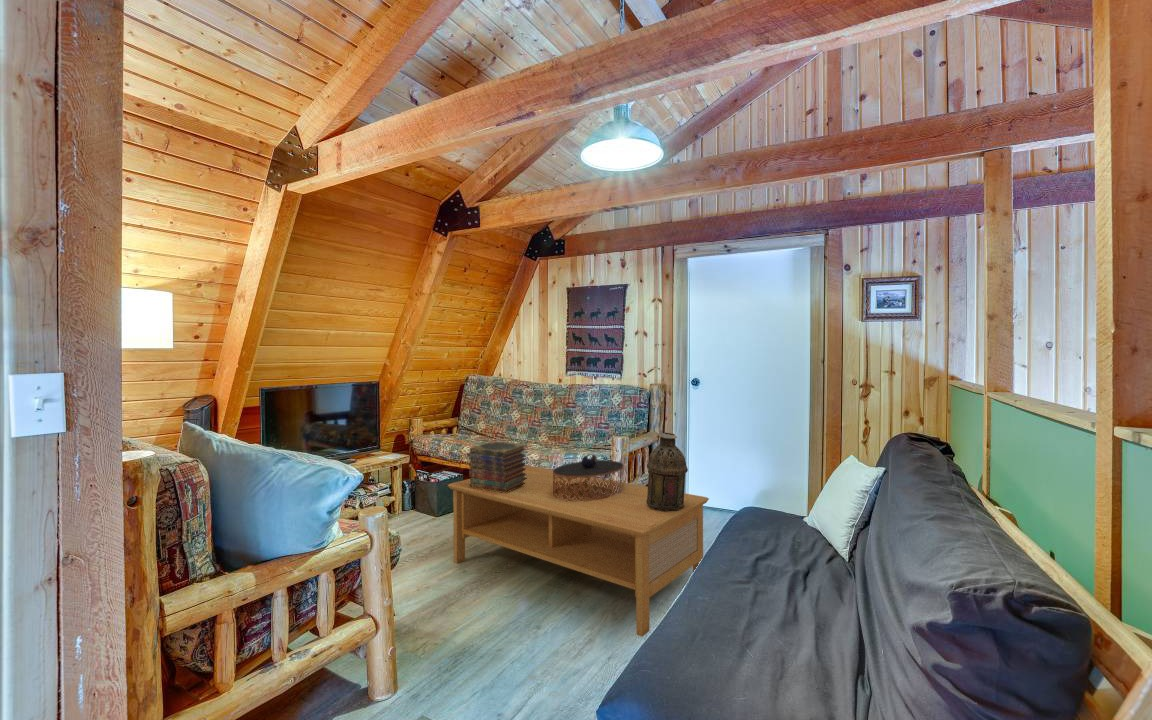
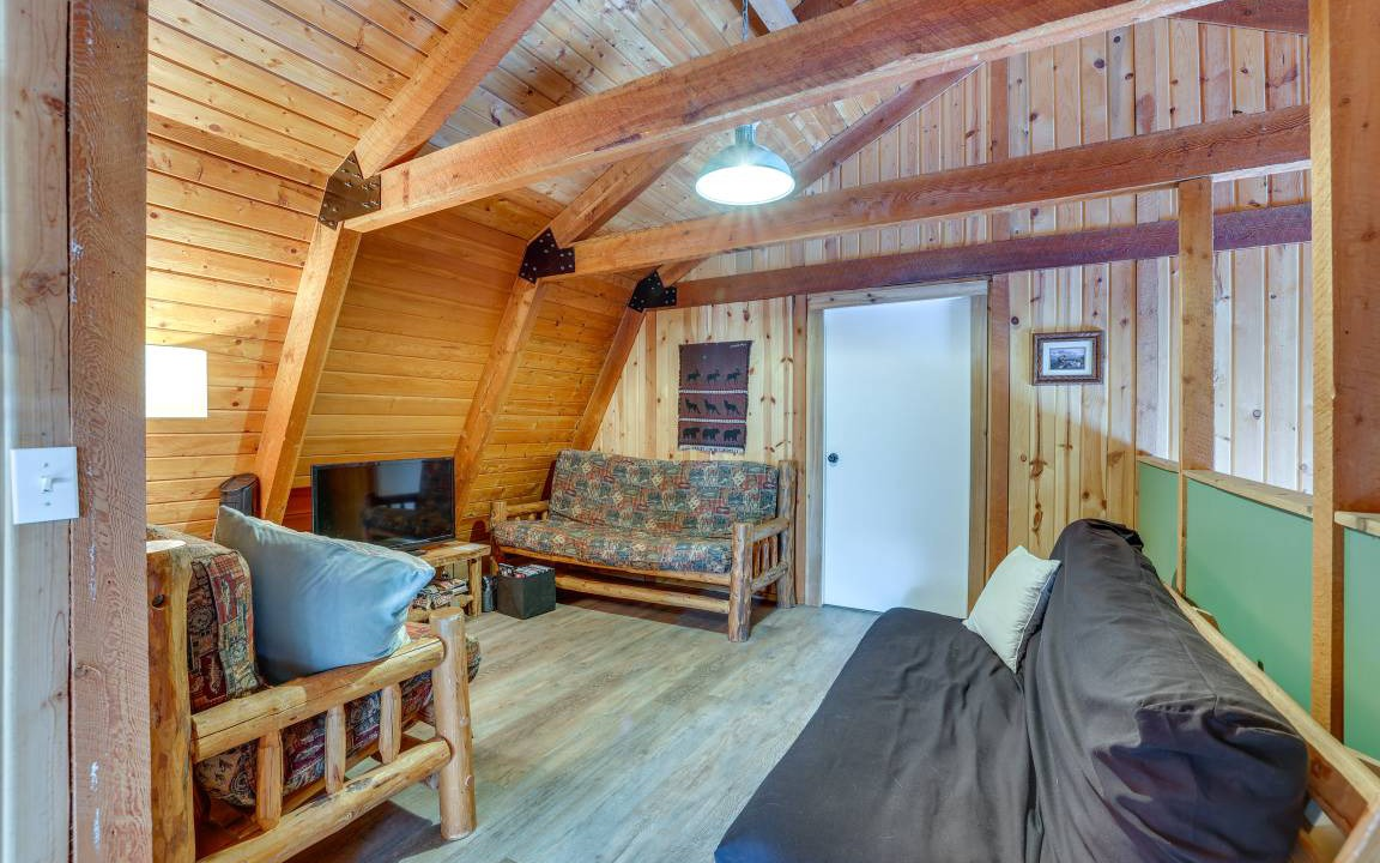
- coffee table [447,464,710,638]
- book stack [467,440,527,493]
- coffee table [553,453,625,502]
- lantern [646,431,689,511]
